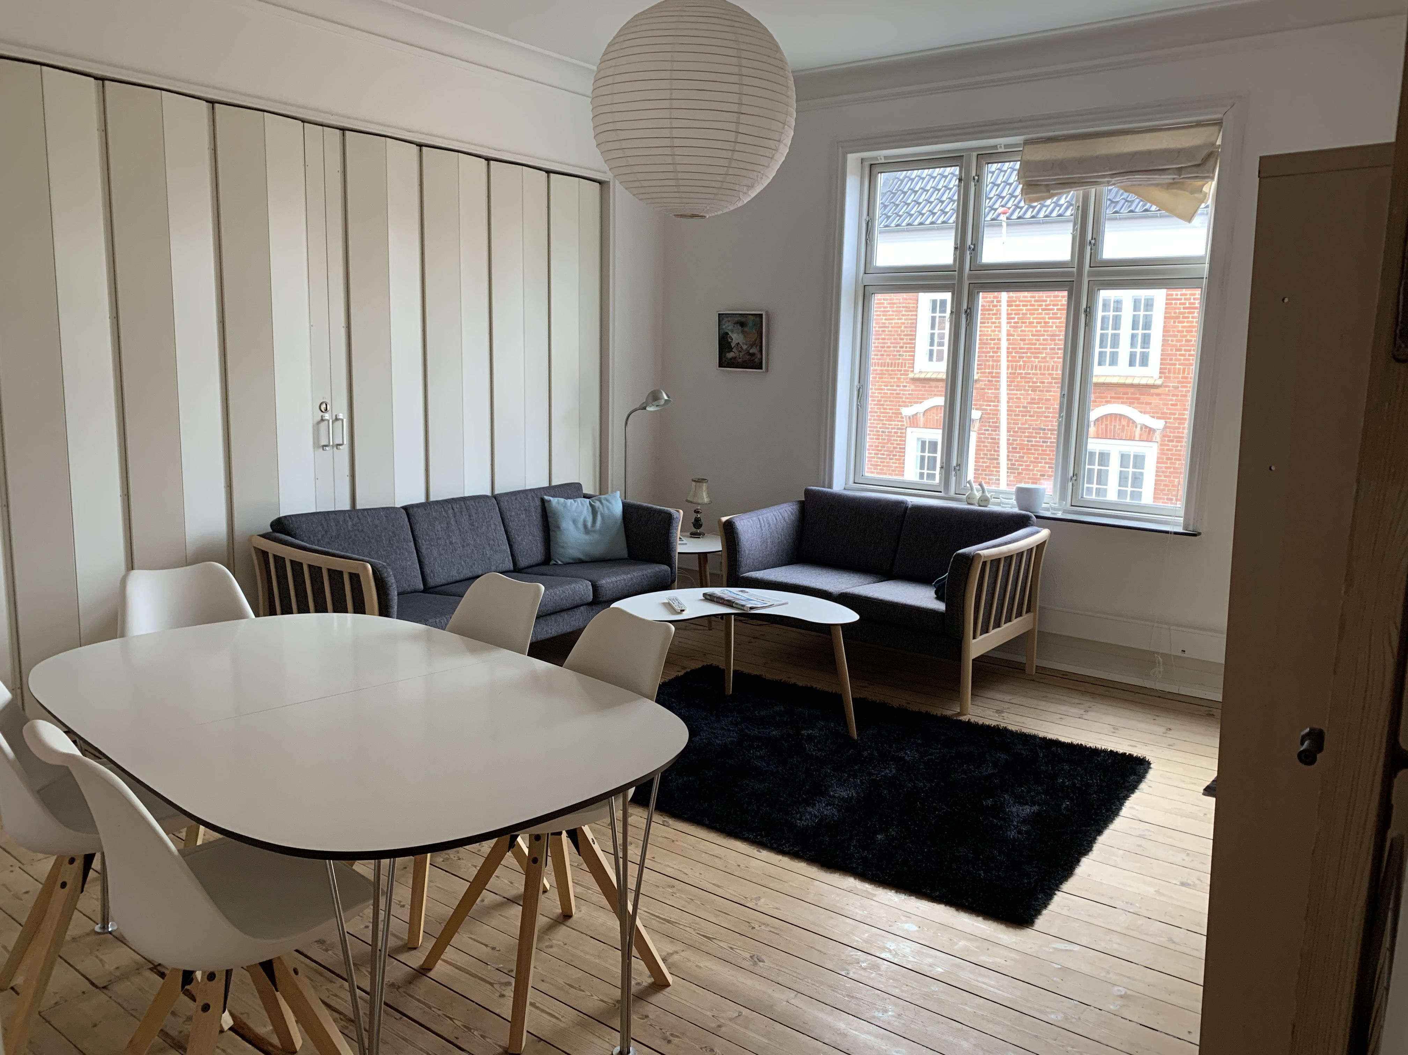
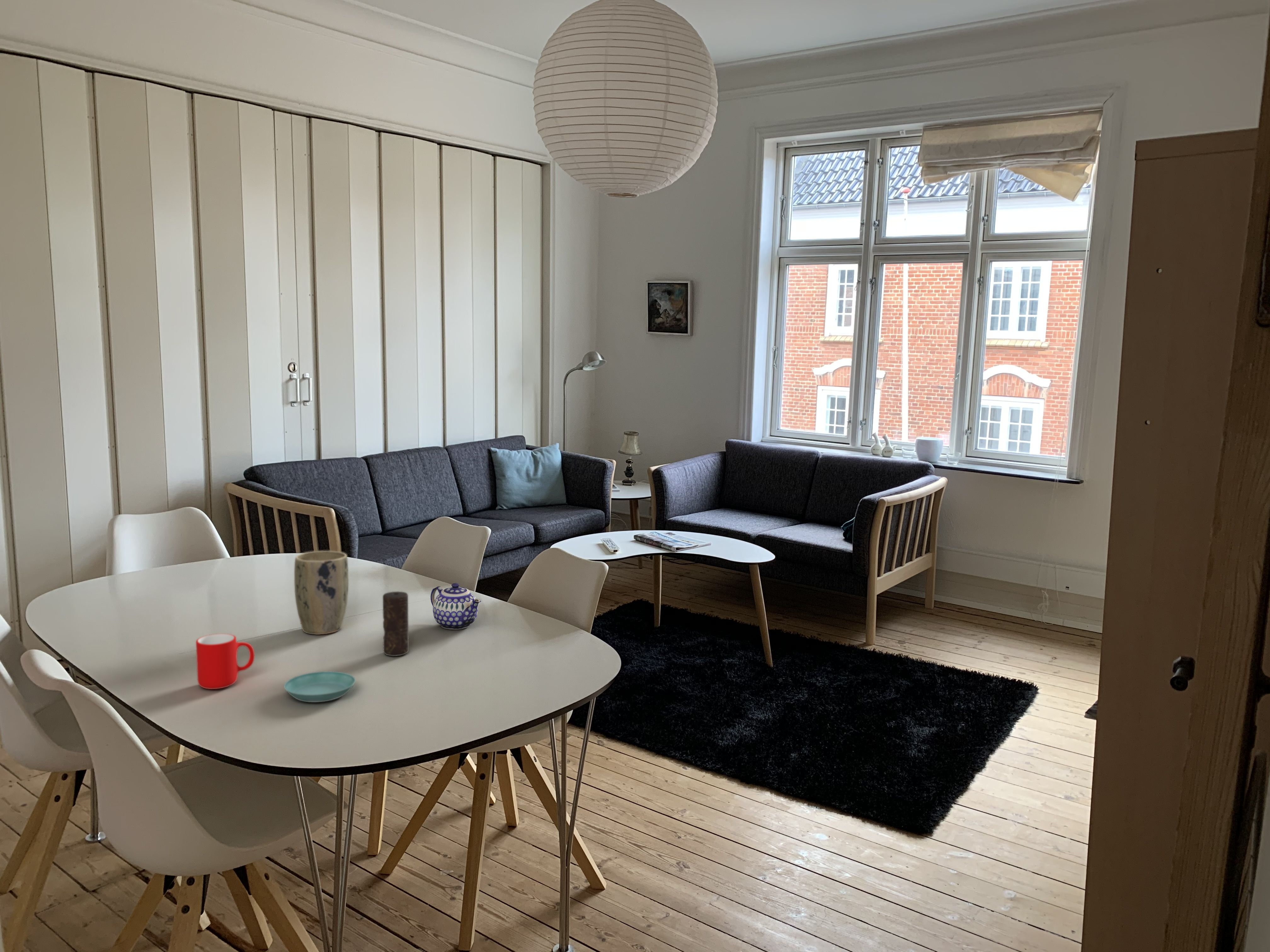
+ plant pot [294,550,349,635]
+ saucer [284,671,356,703]
+ teapot [430,583,481,630]
+ candle [382,591,409,656]
+ cup [196,633,255,689]
